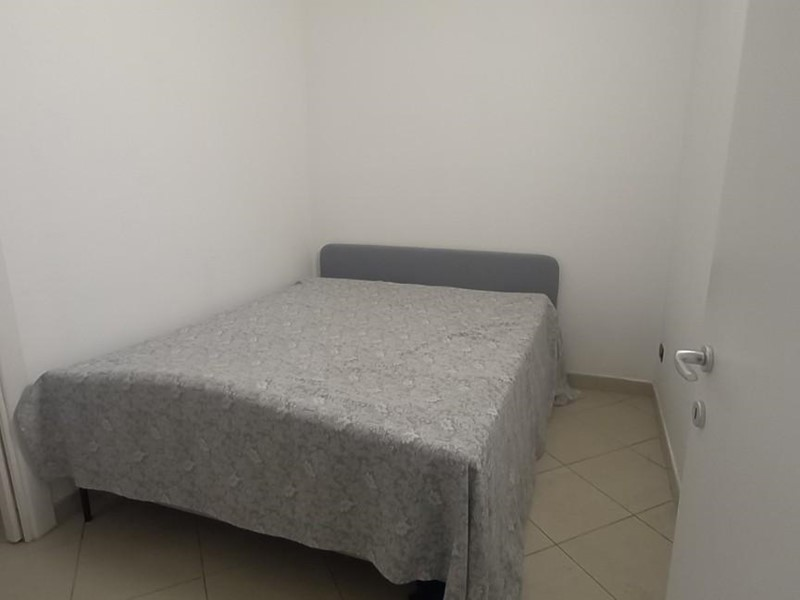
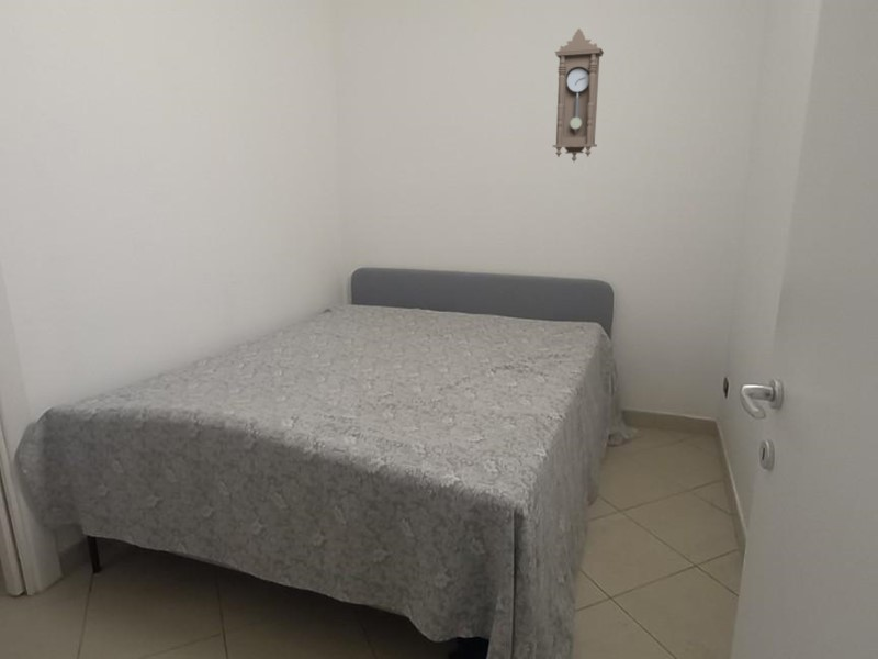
+ pendulum clock [552,27,605,163]
